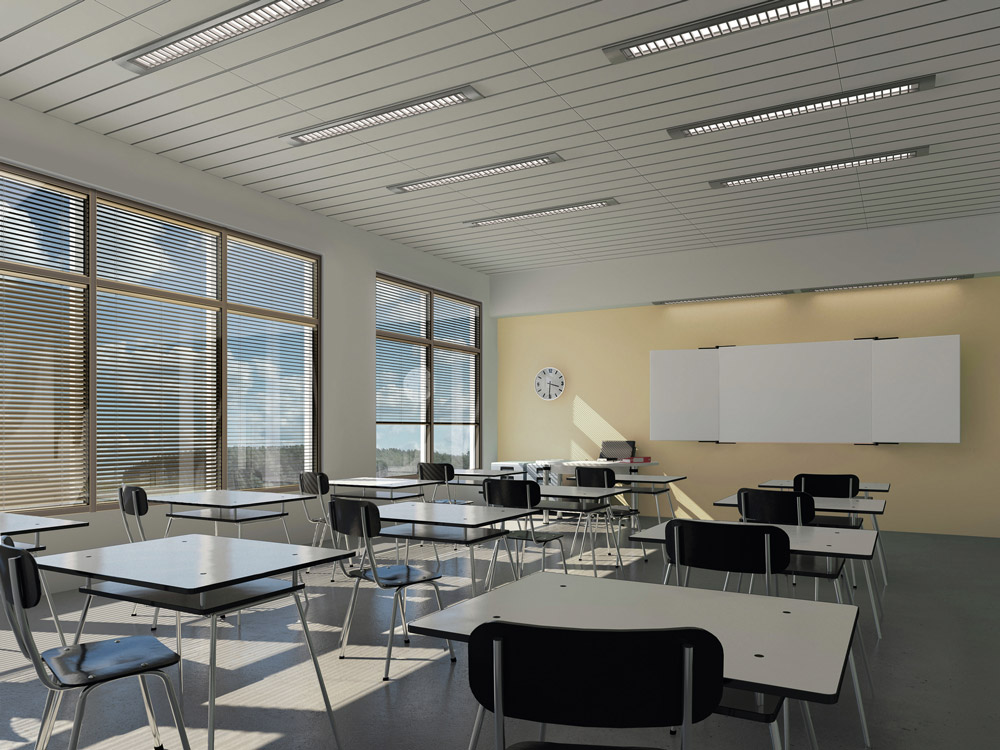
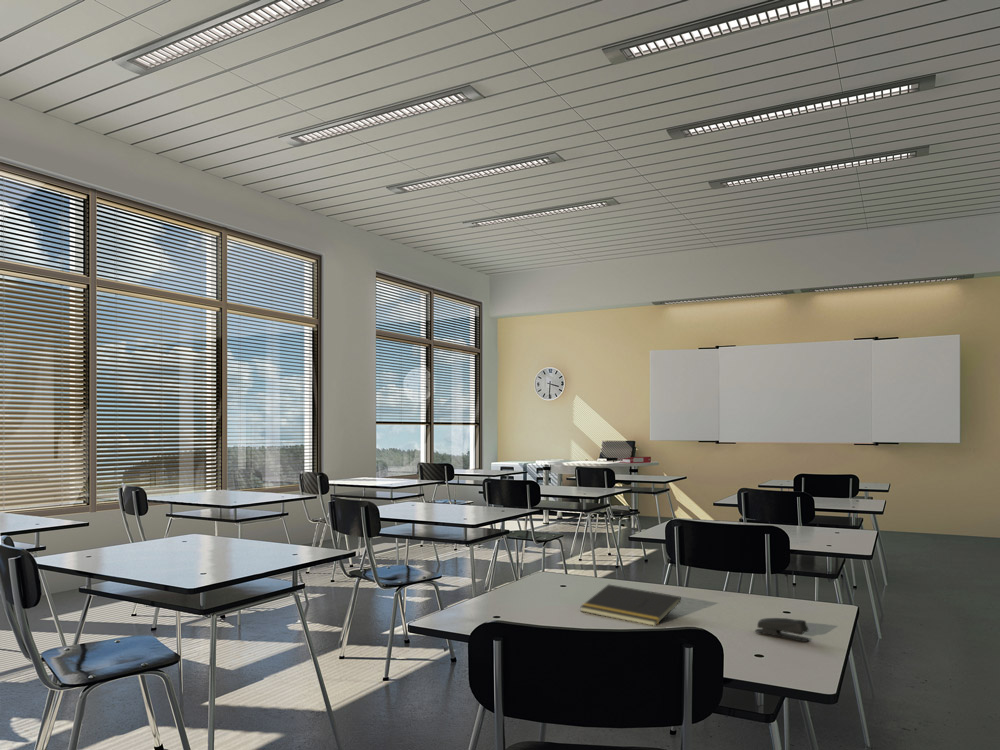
+ stapler [754,617,810,643]
+ notepad [579,583,682,627]
